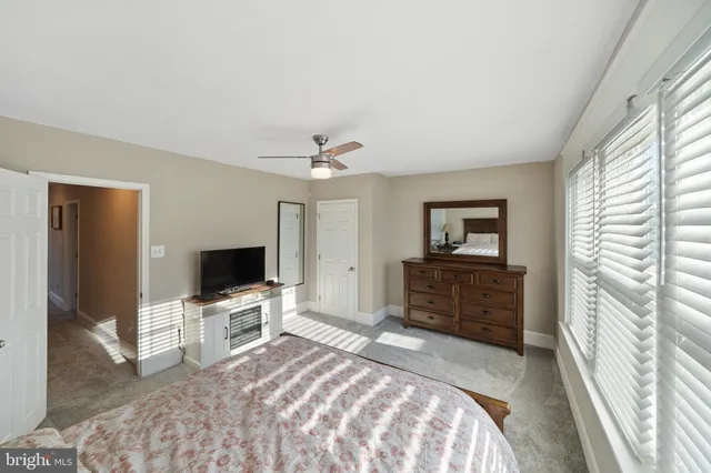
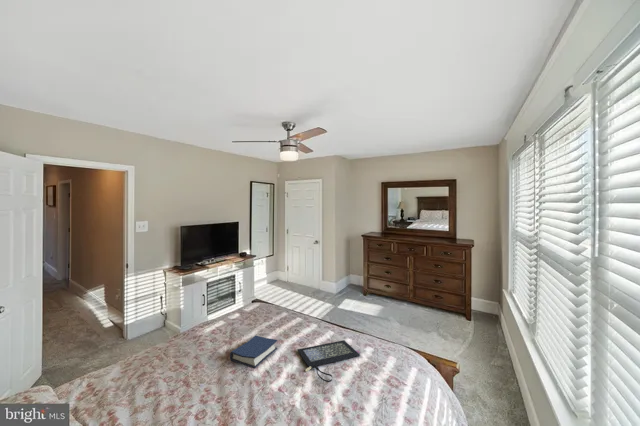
+ clutch bag [296,339,362,383]
+ hardback book [229,334,278,369]
